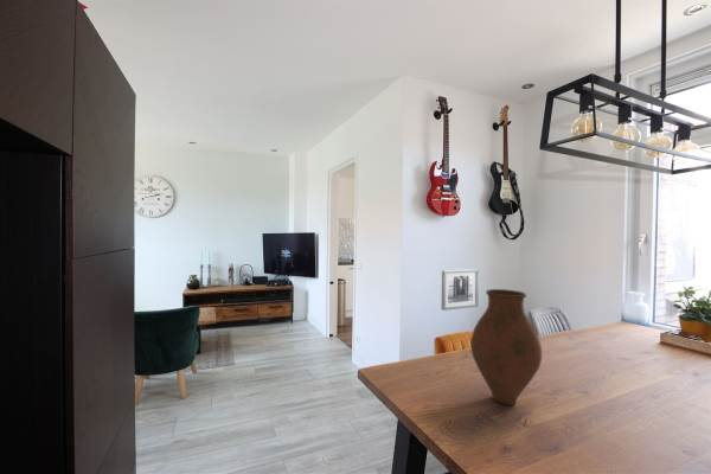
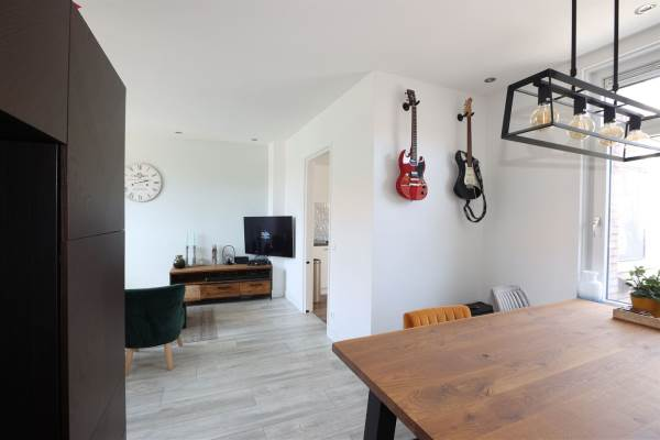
- vase [469,288,543,406]
- wall art [441,268,480,312]
